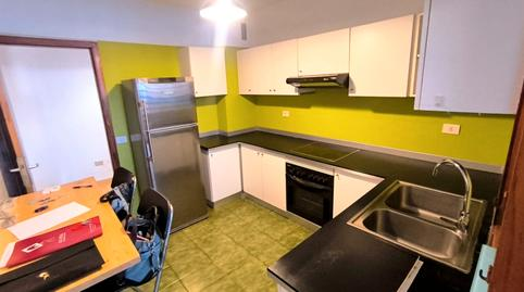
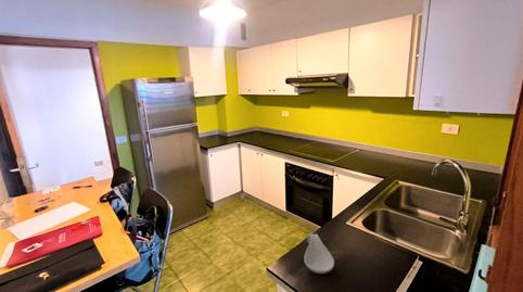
+ spoon rest [303,233,335,275]
